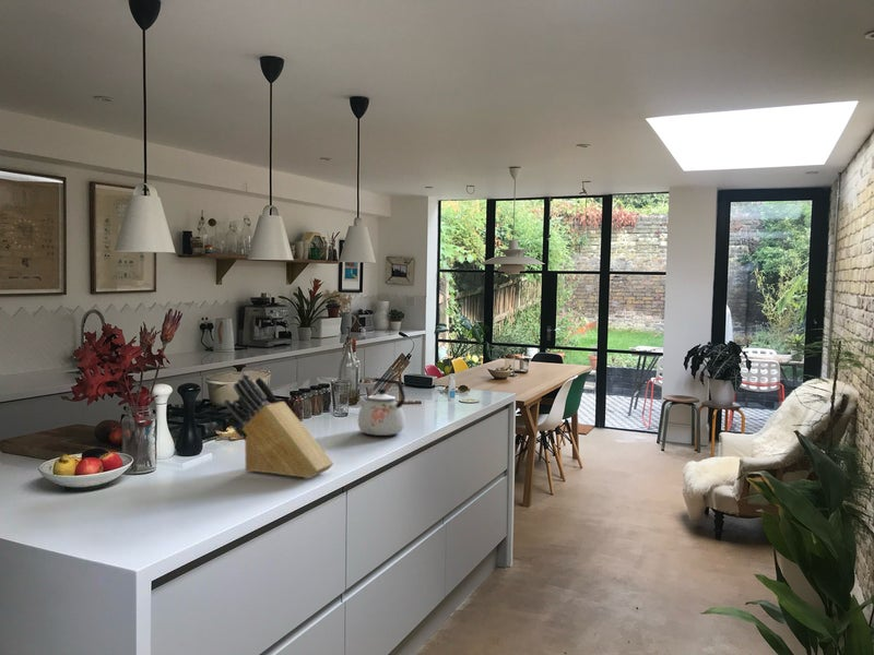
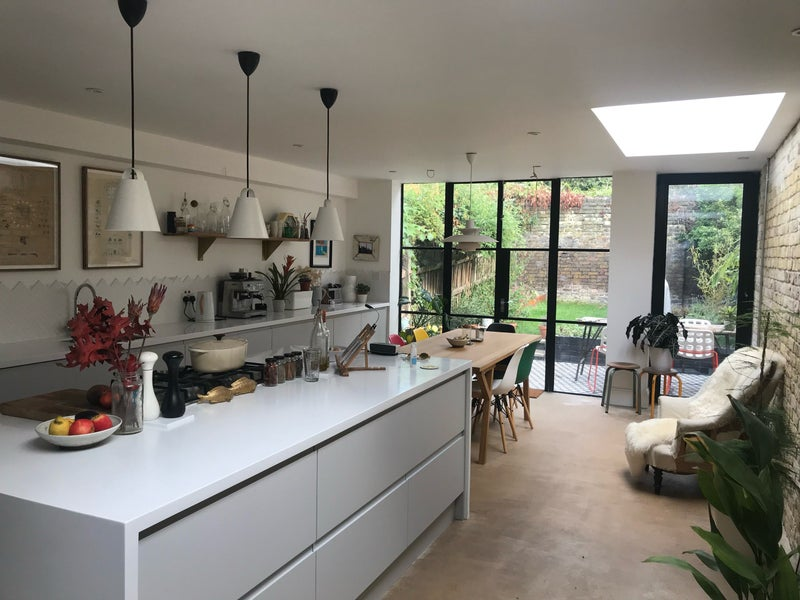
- knife block [223,373,334,479]
- kettle [357,377,406,437]
